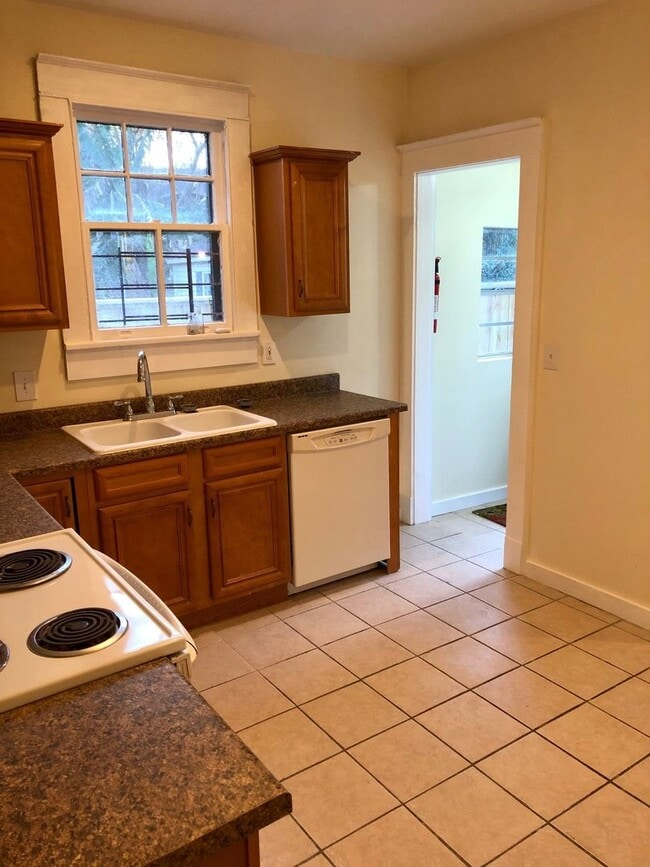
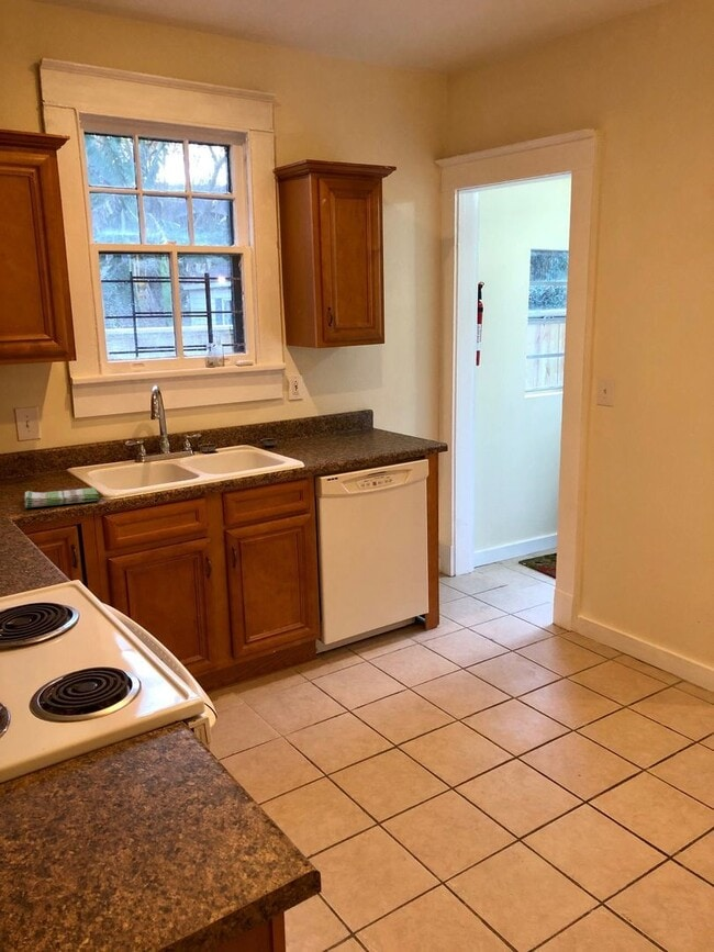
+ dish towel [23,486,100,508]
